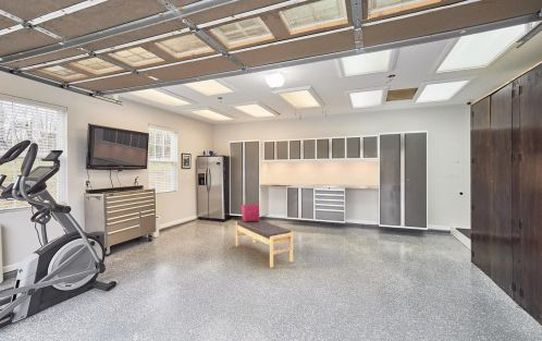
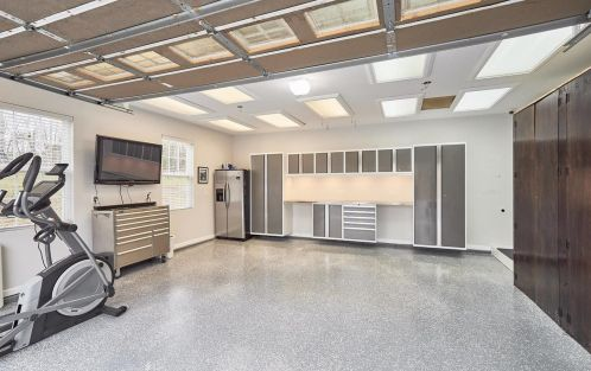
- bench [235,219,294,269]
- storage bin [241,203,261,221]
